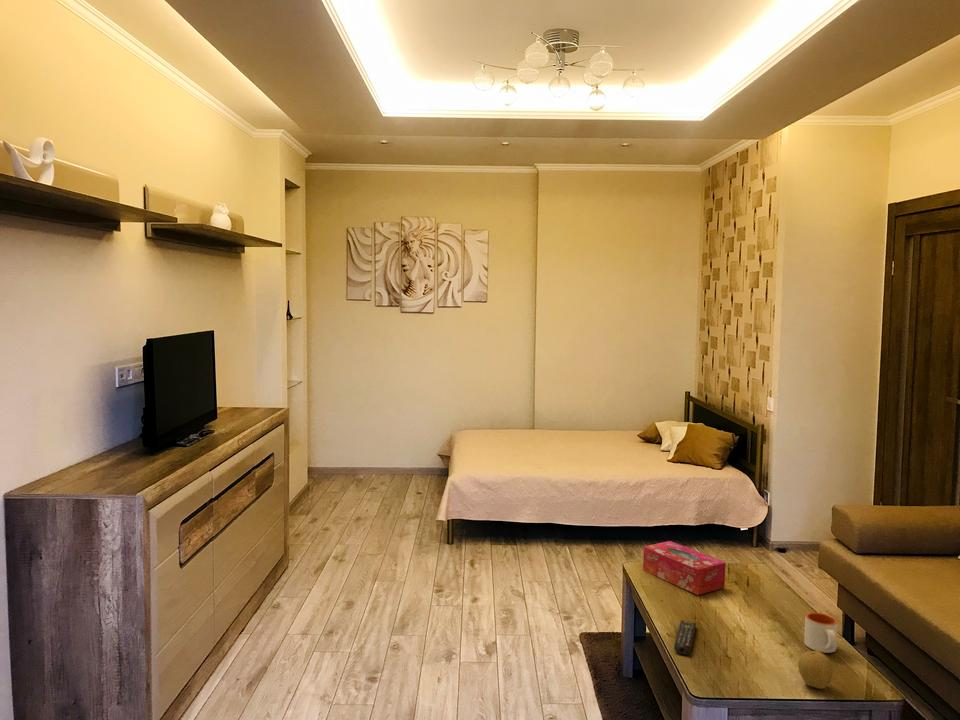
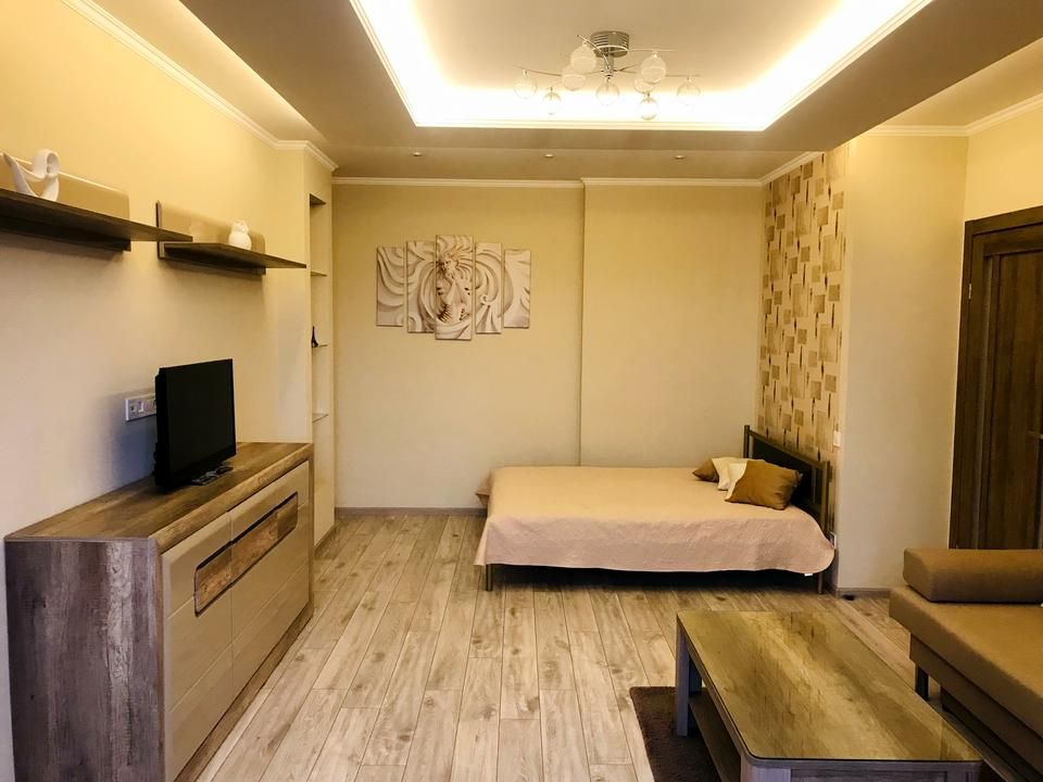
- fruit [797,650,834,690]
- mug [803,611,839,654]
- tissue box [642,540,726,596]
- remote control [673,619,697,656]
